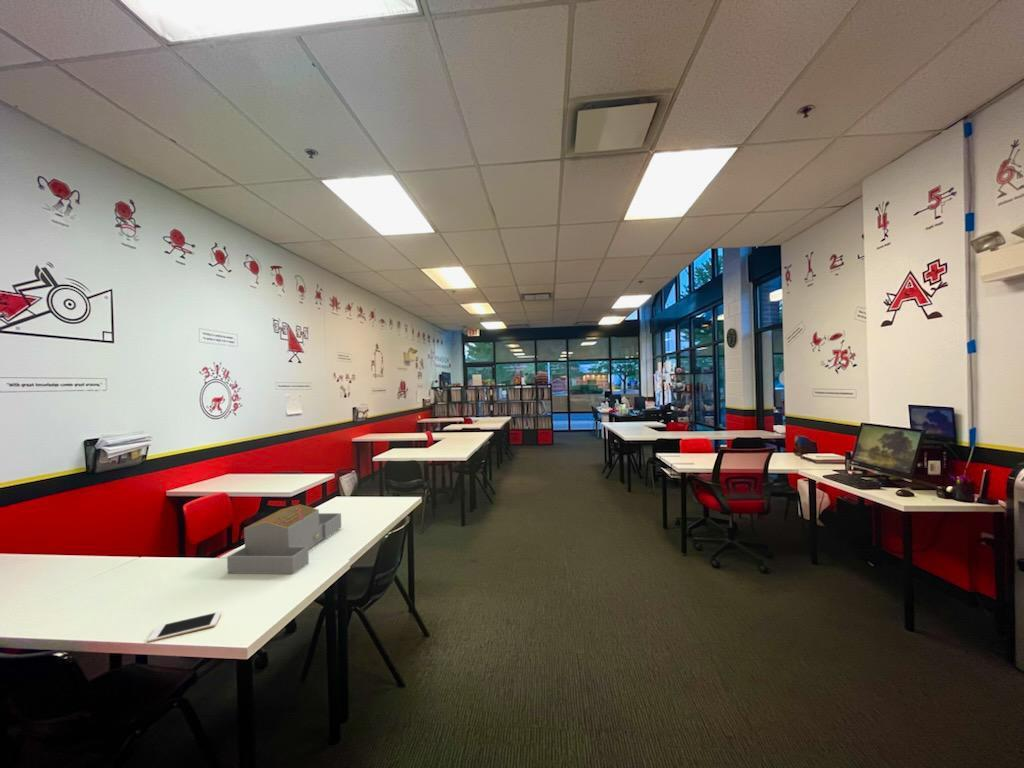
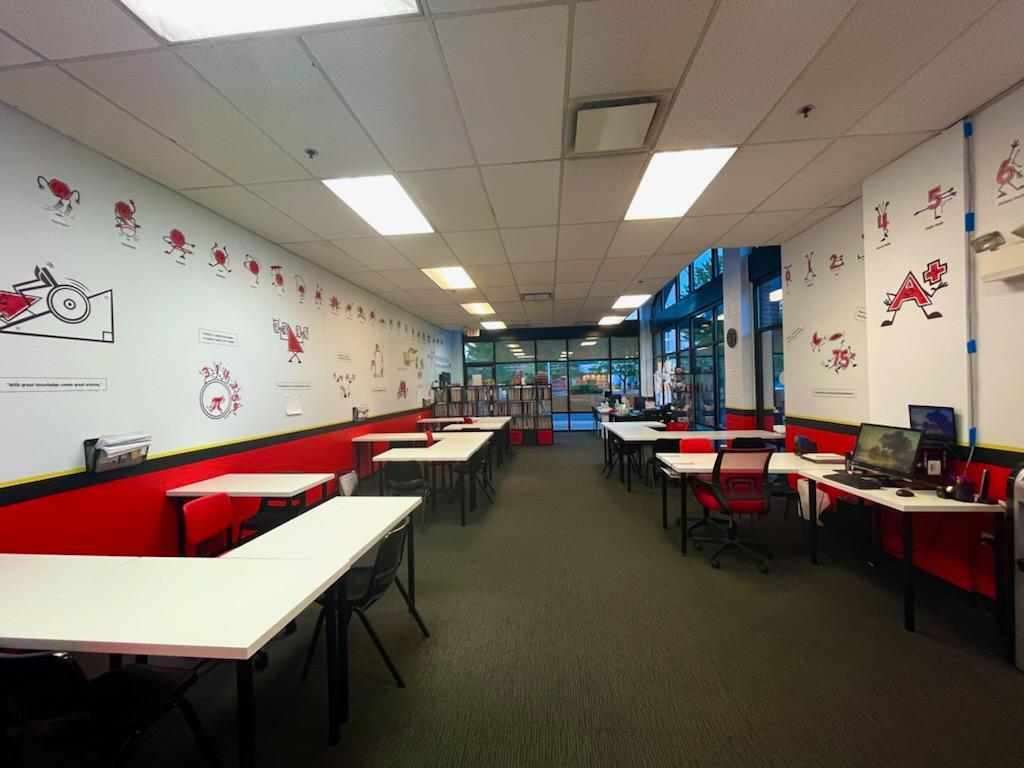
- architectural model [226,503,342,575]
- cell phone [146,610,222,643]
